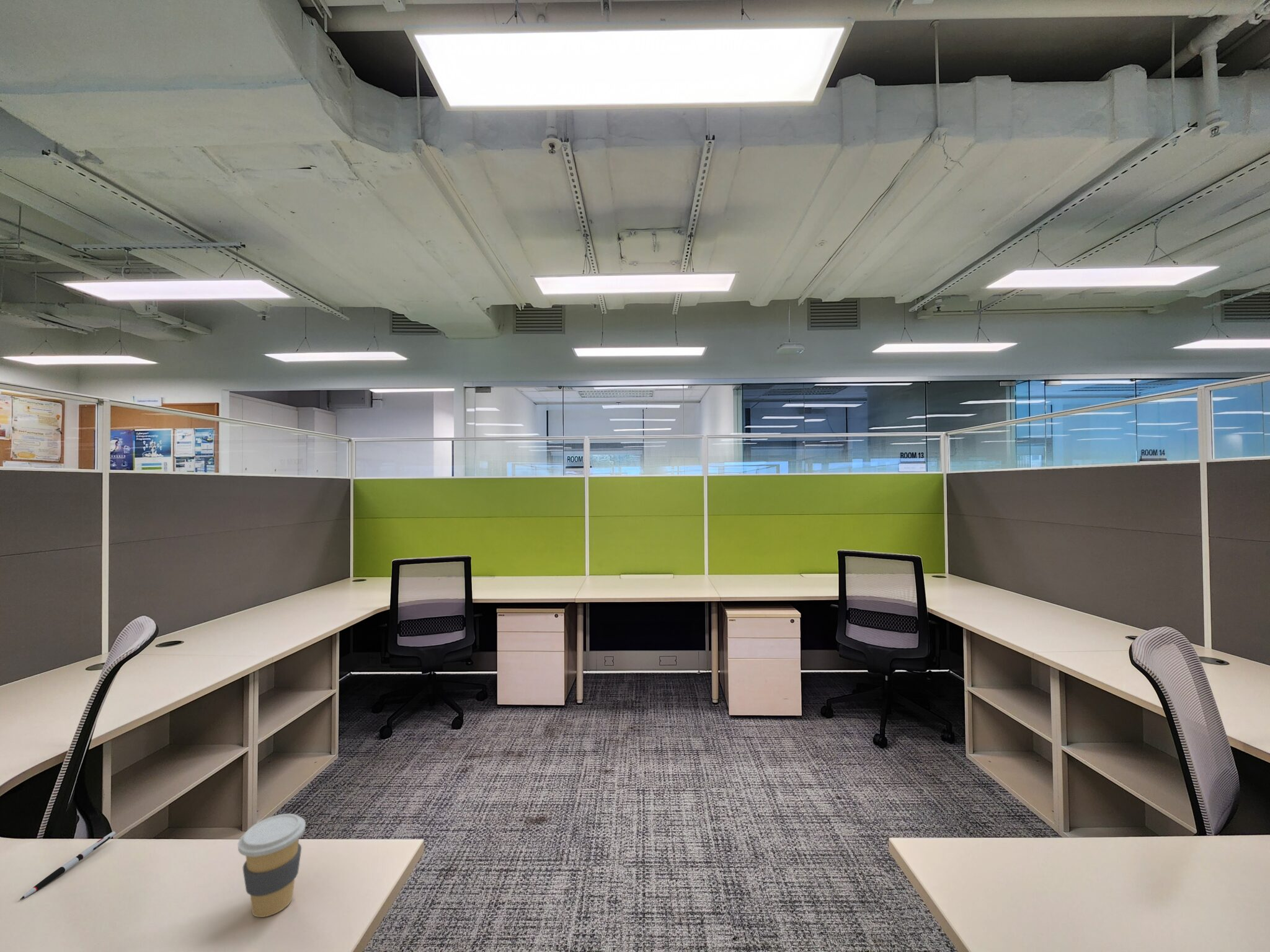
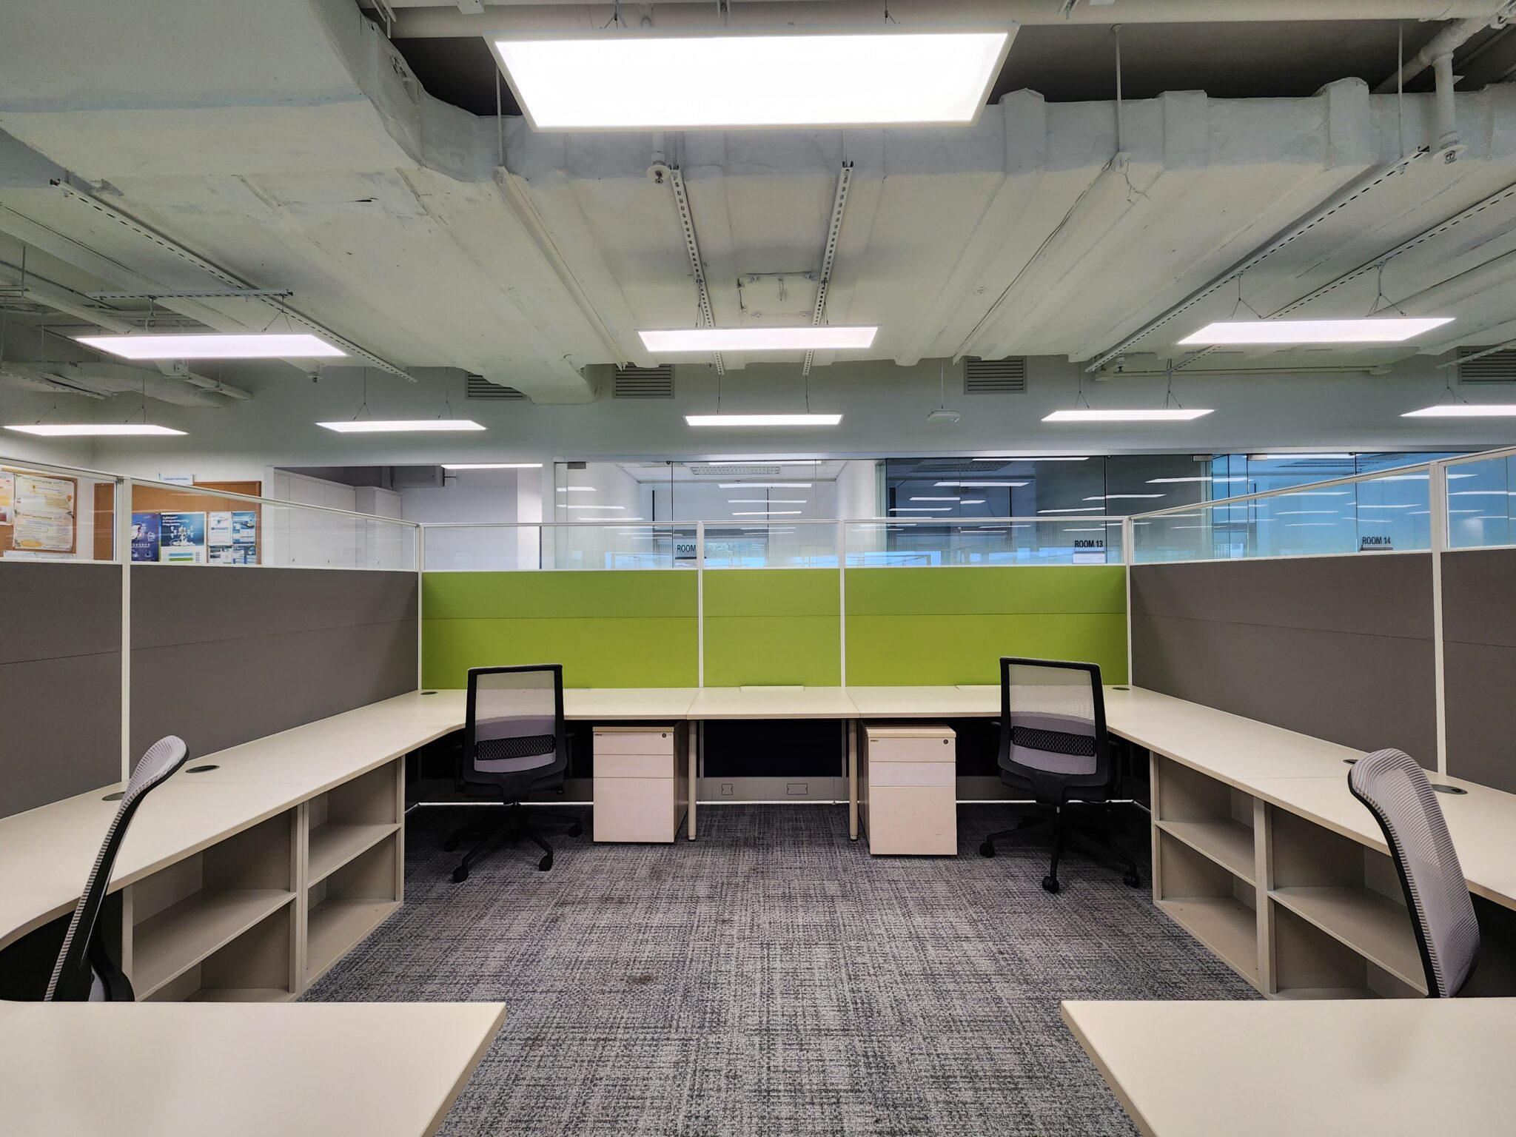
- pen [19,831,117,901]
- coffee cup [238,813,306,918]
